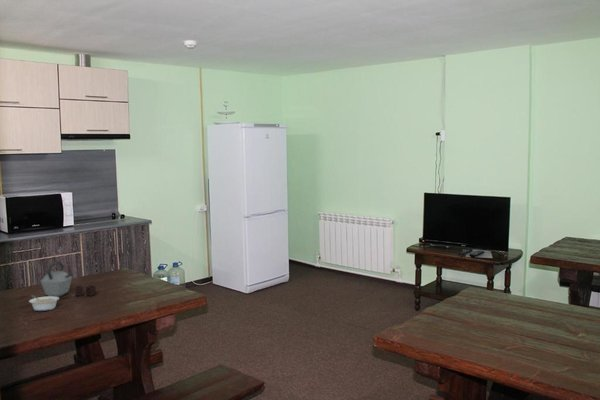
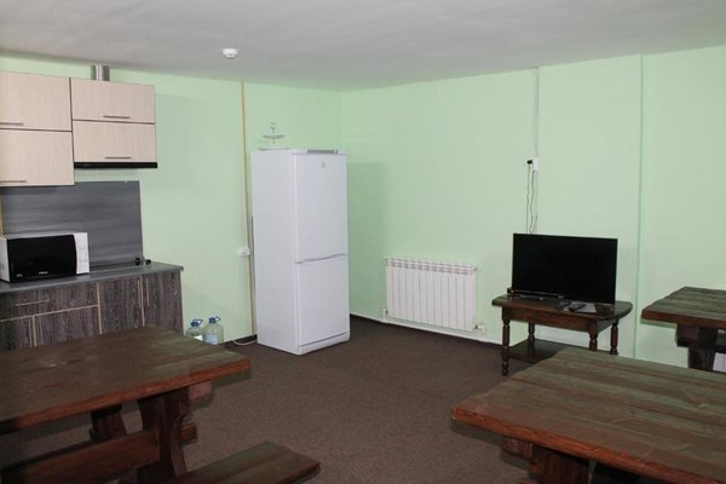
- kettle [39,260,97,298]
- legume [28,294,60,312]
